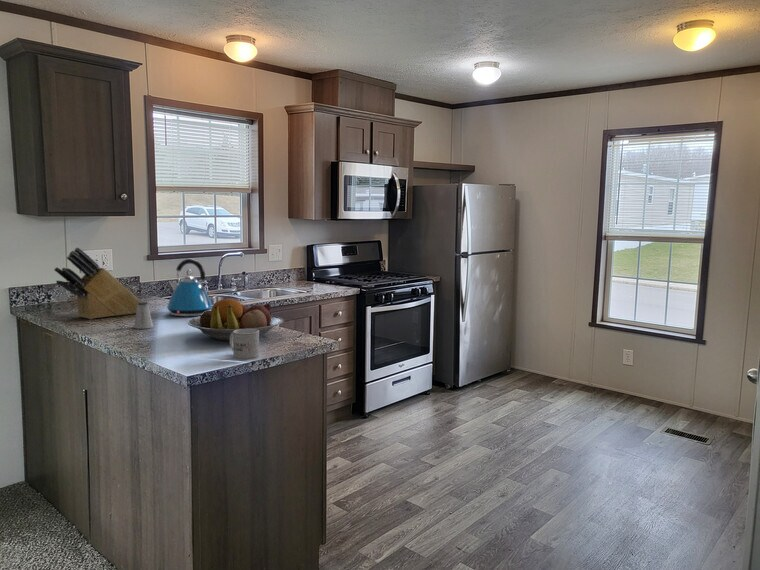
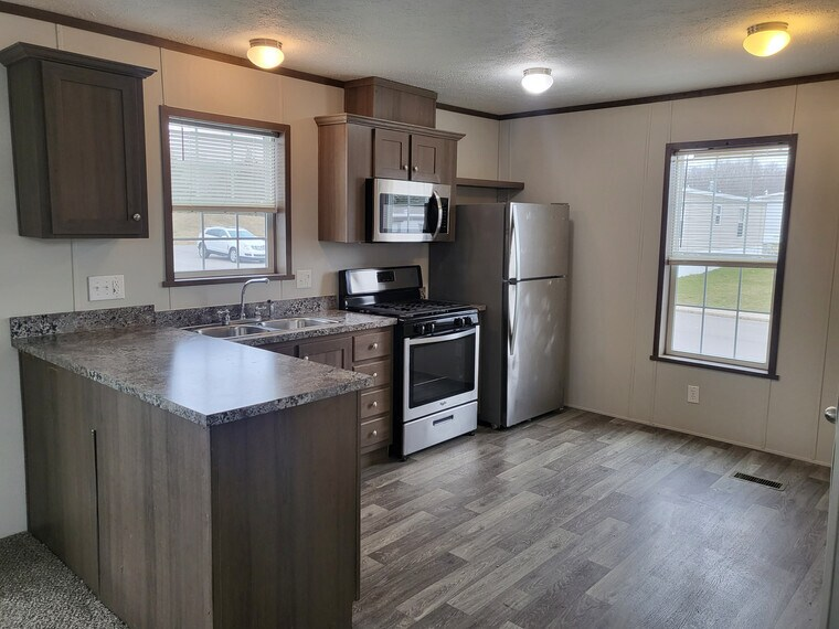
- knife block [53,246,142,320]
- mug [229,329,260,361]
- fruit bowl [187,298,284,342]
- saltshaker [133,301,154,330]
- kettle [166,258,213,317]
